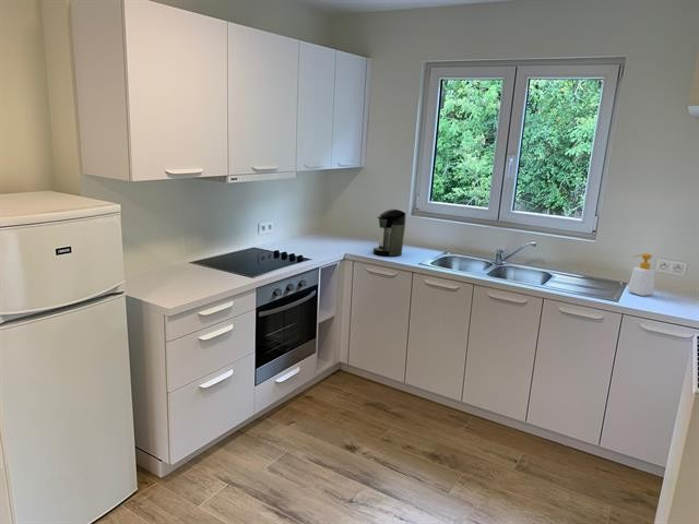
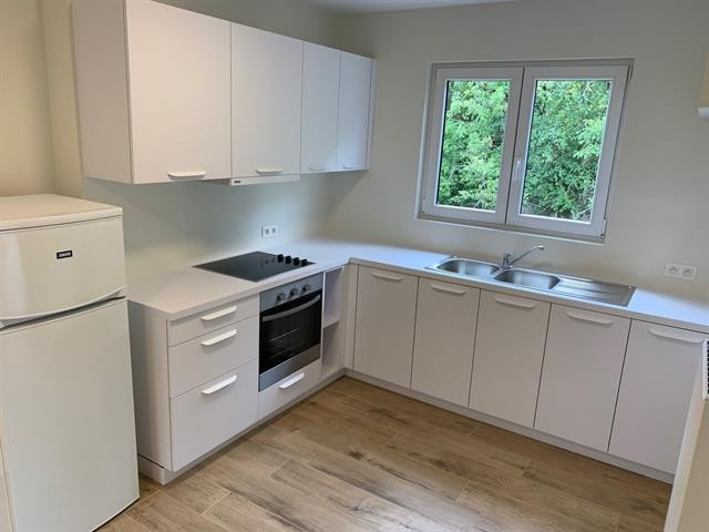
- coffee maker [372,207,407,258]
- soap bottle [627,252,656,297]
